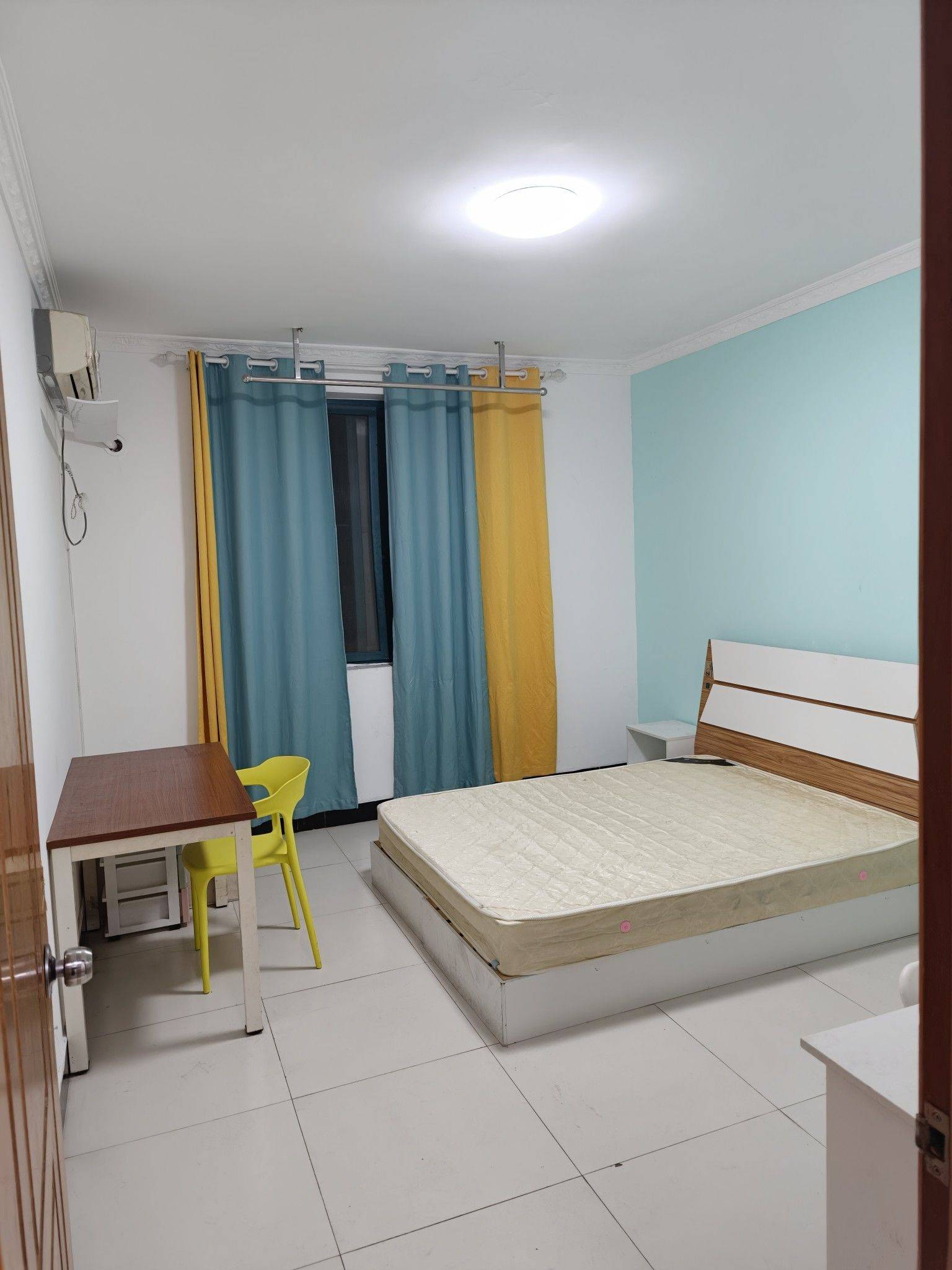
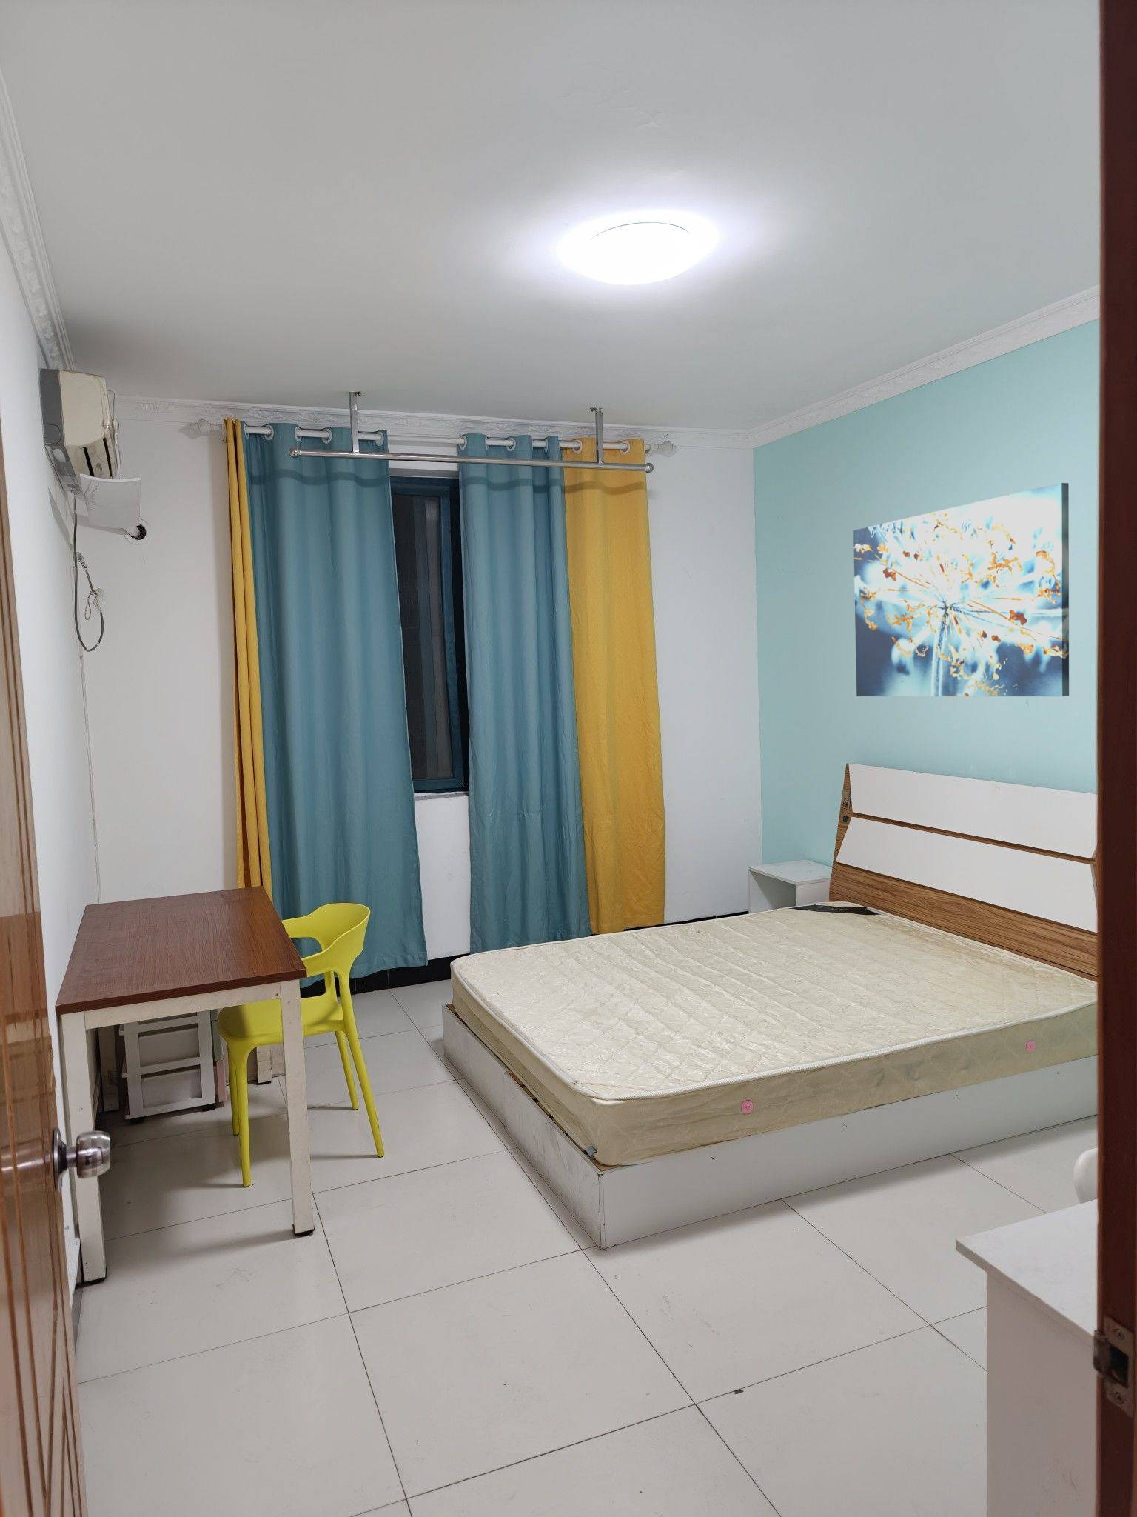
+ wall art [853,483,1070,698]
